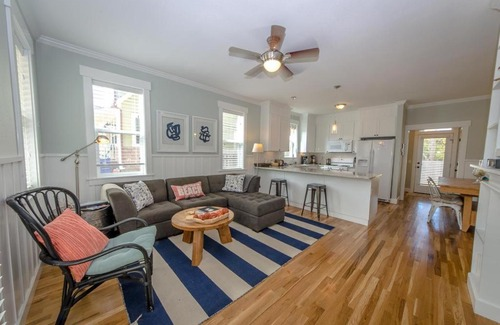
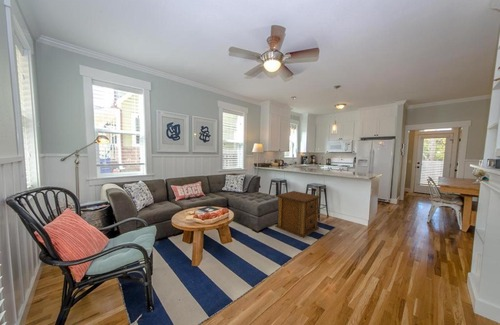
+ side table [274,190,322,238]
